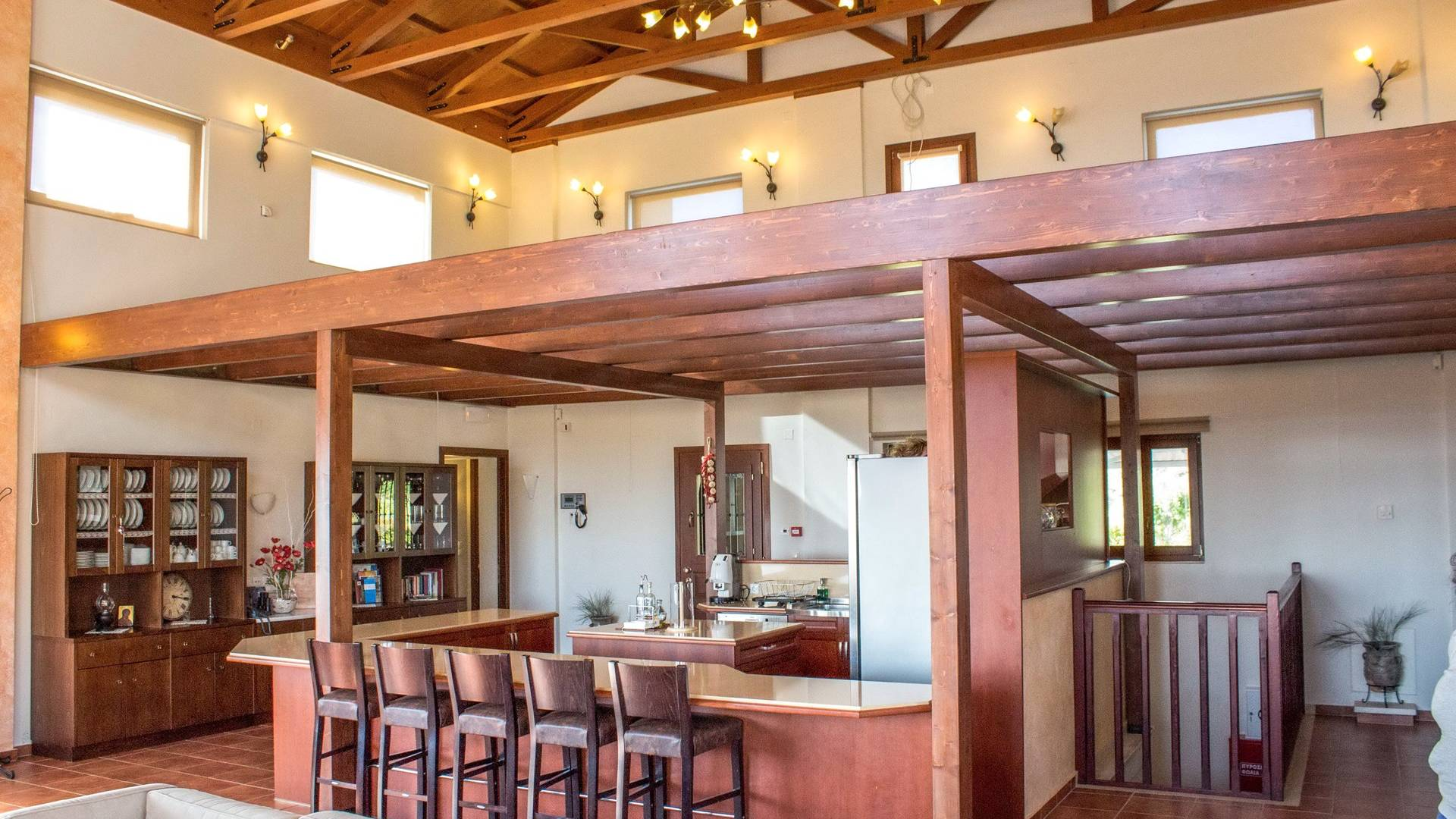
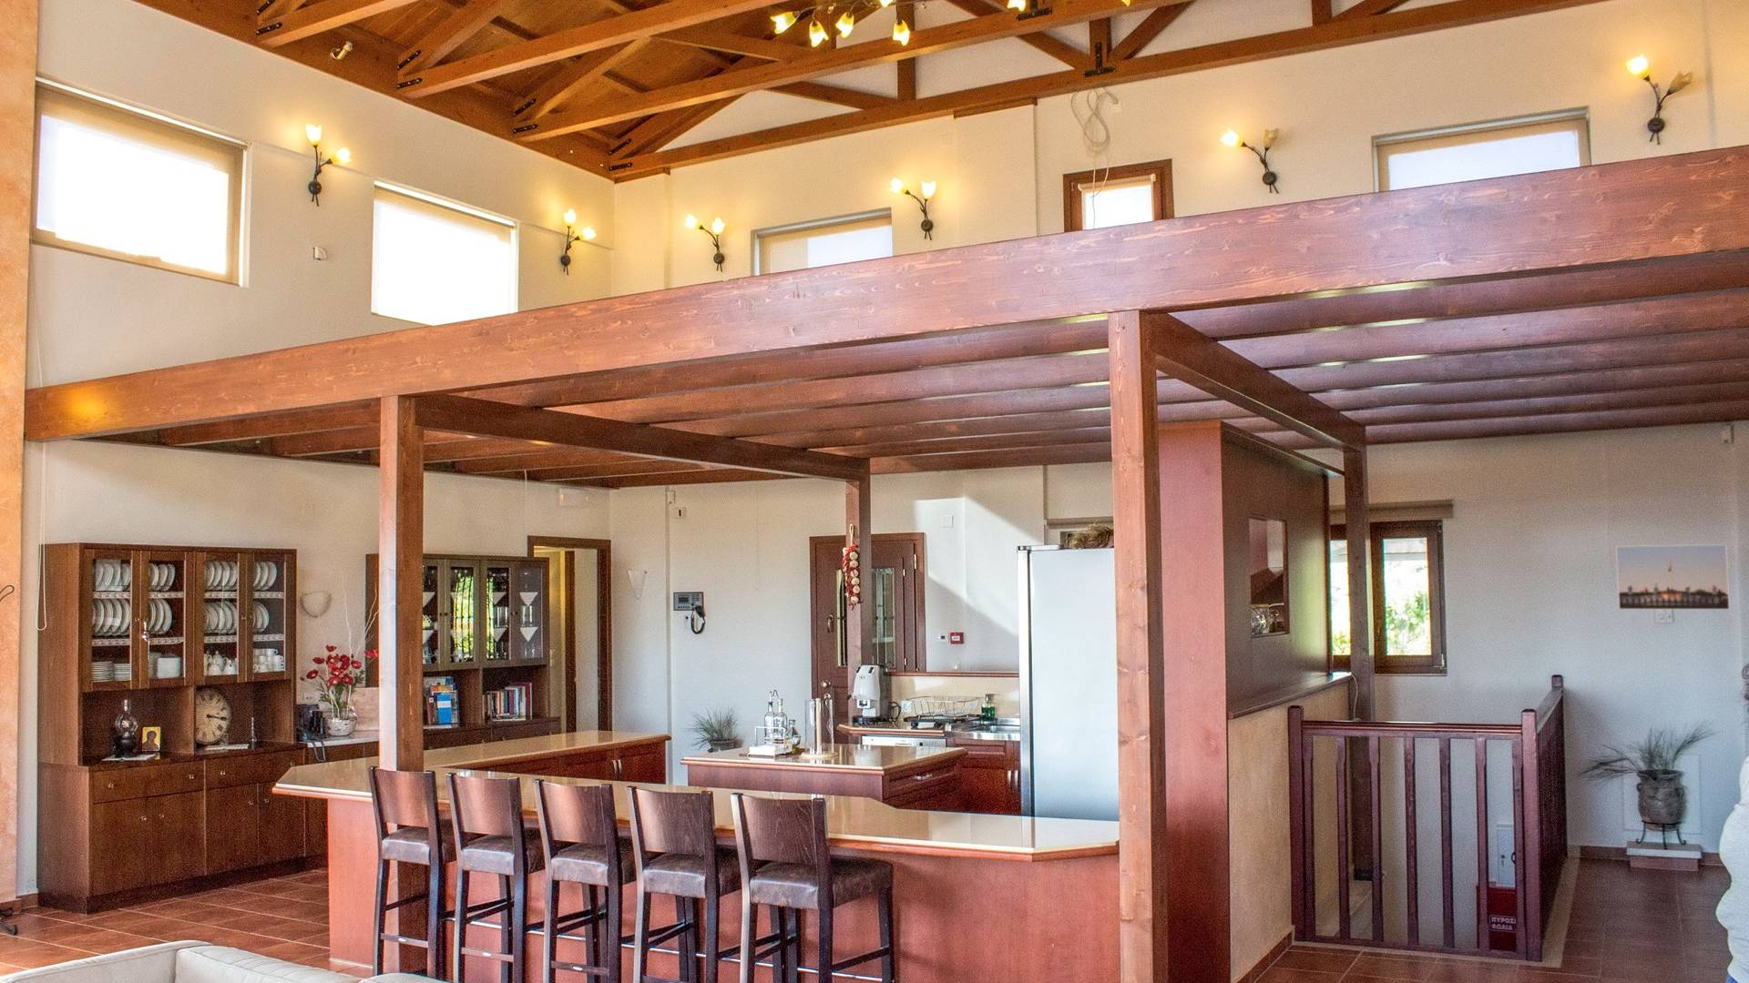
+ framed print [1616,544,1731,611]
